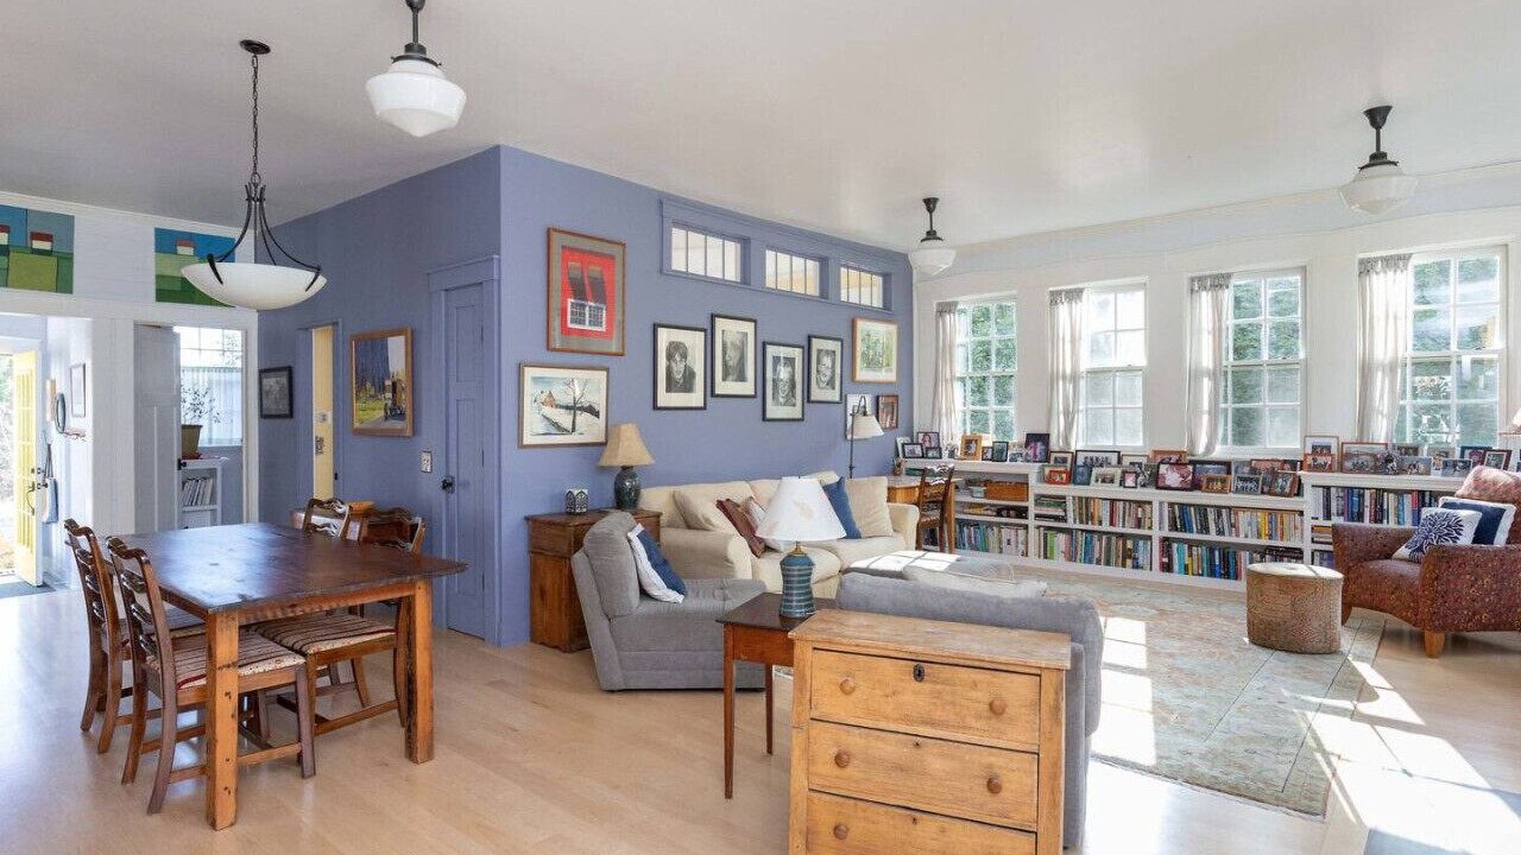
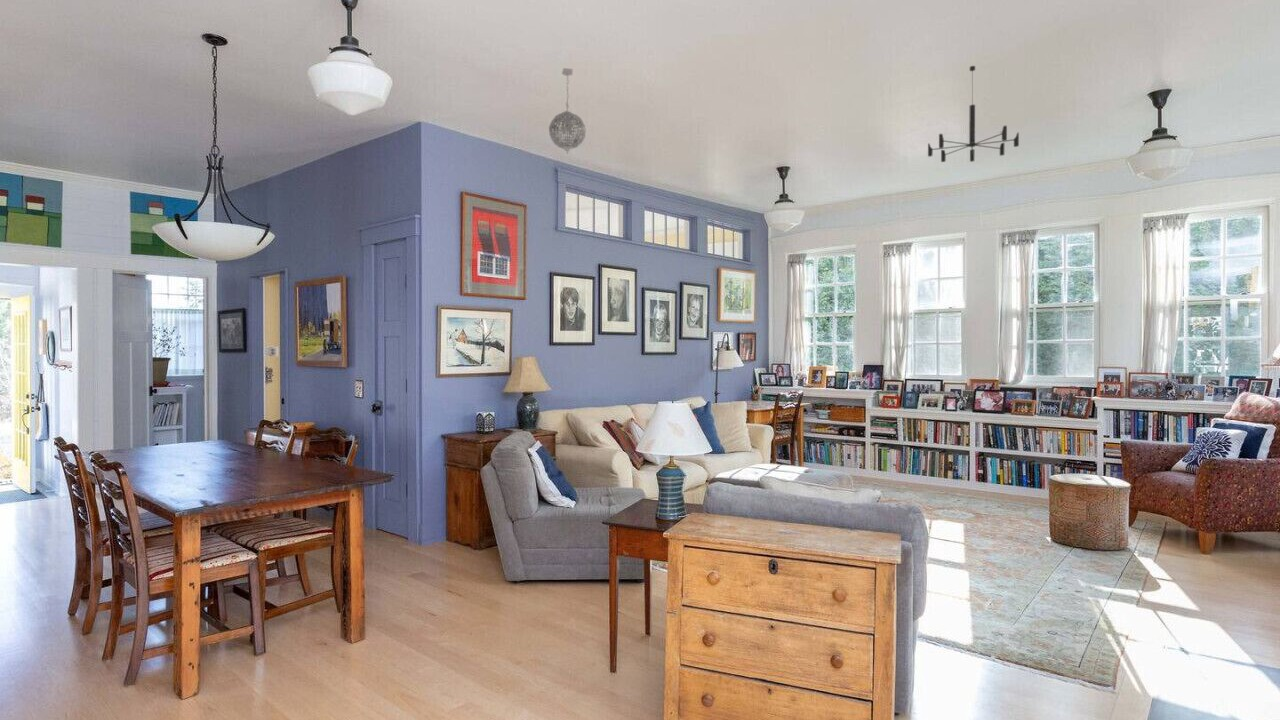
+ chandelier [927,65,1020,163]
+ pendant light [548,67,587,156]
